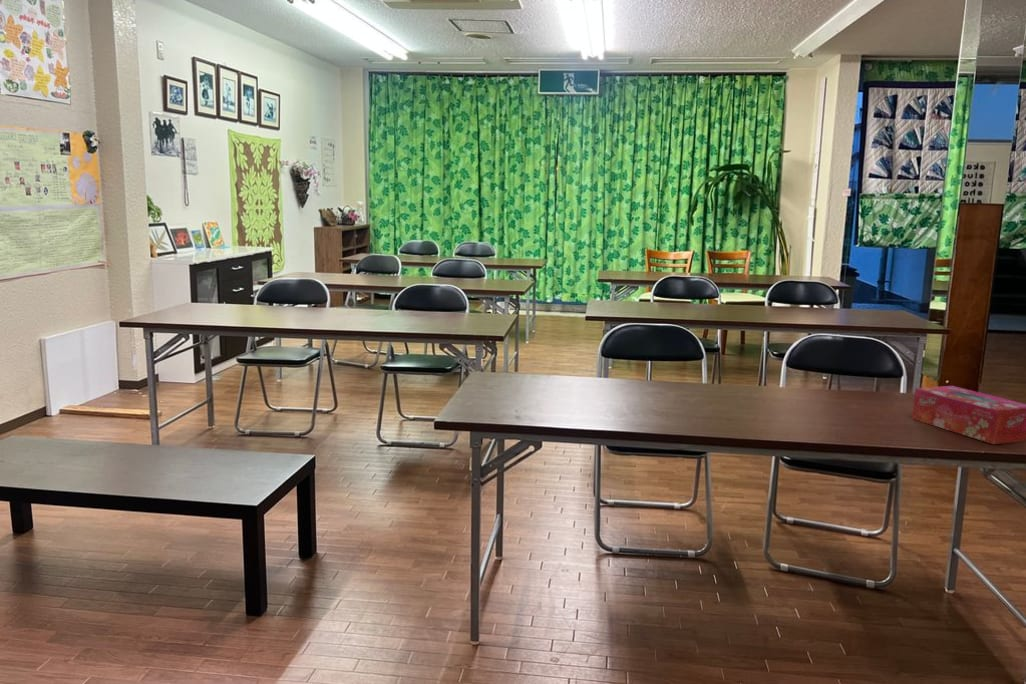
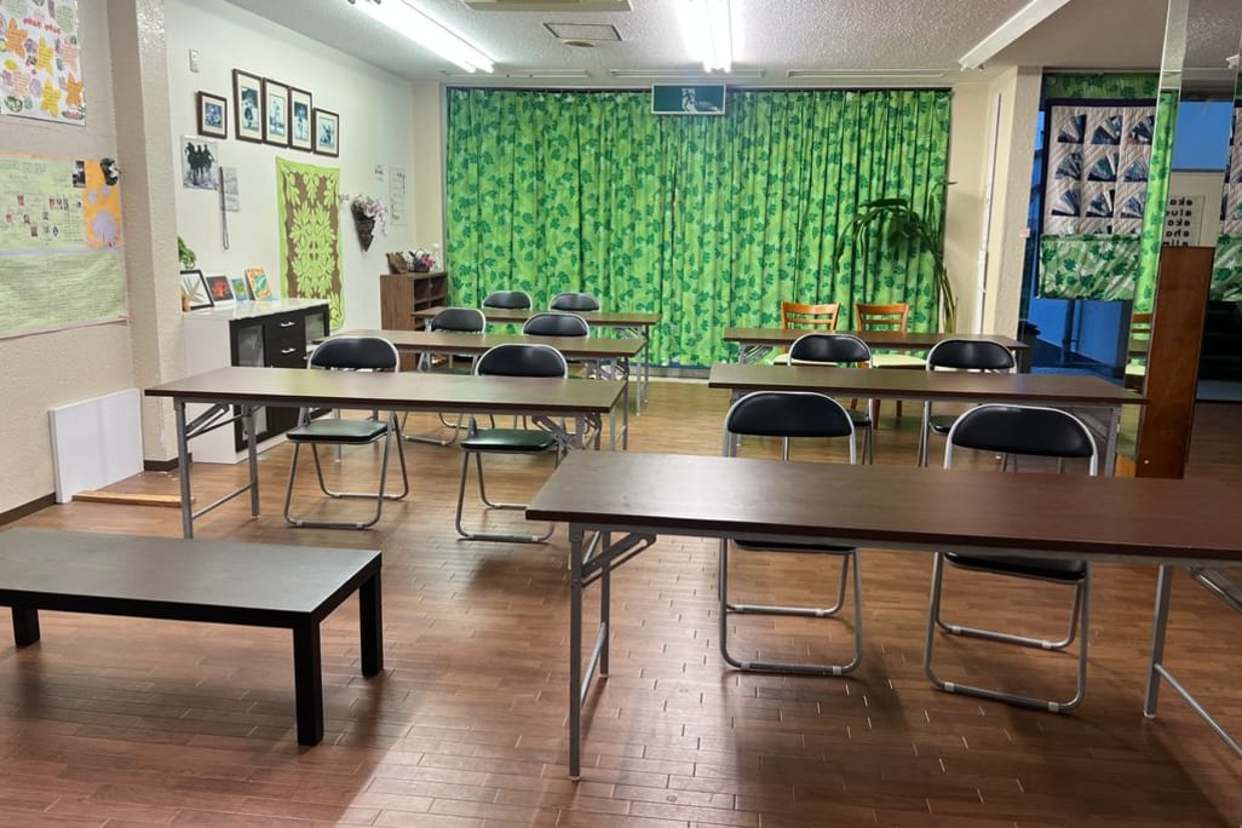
- tissue box [911,385,1026,445]
